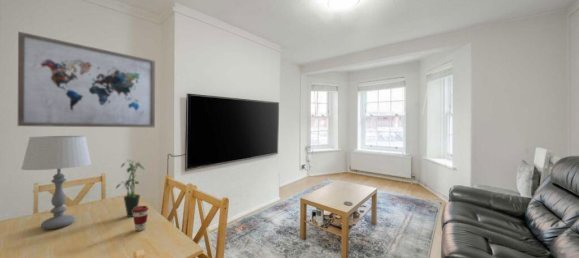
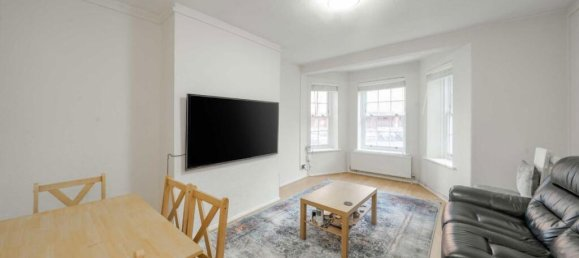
- potted plant [115,159,146,218]
- wall art [17,31,156,128]
- coffee cup [132,205,149,232]
- table lamp [20,135,92,230]
